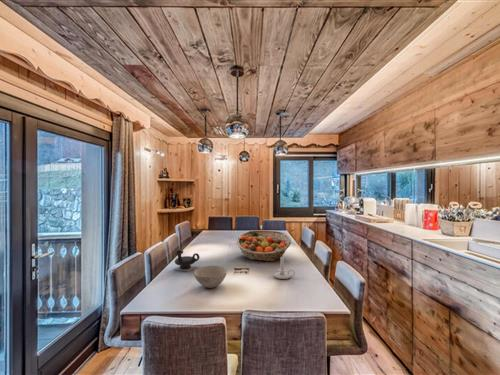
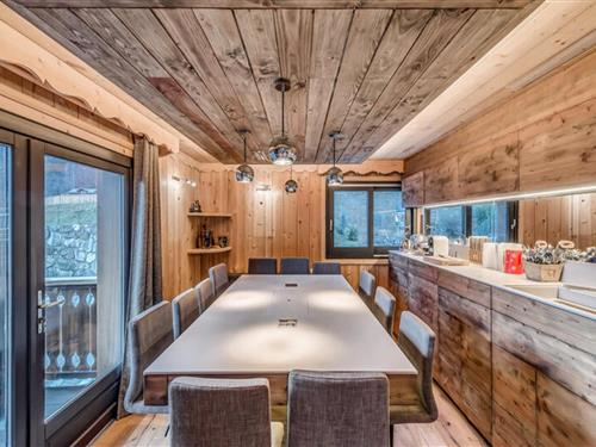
- teapot [174,249,201,272]
- bowl [193,265,228,289]
- candle holder [273,256,296,280]
- fruit basket [236,229,292,262]
